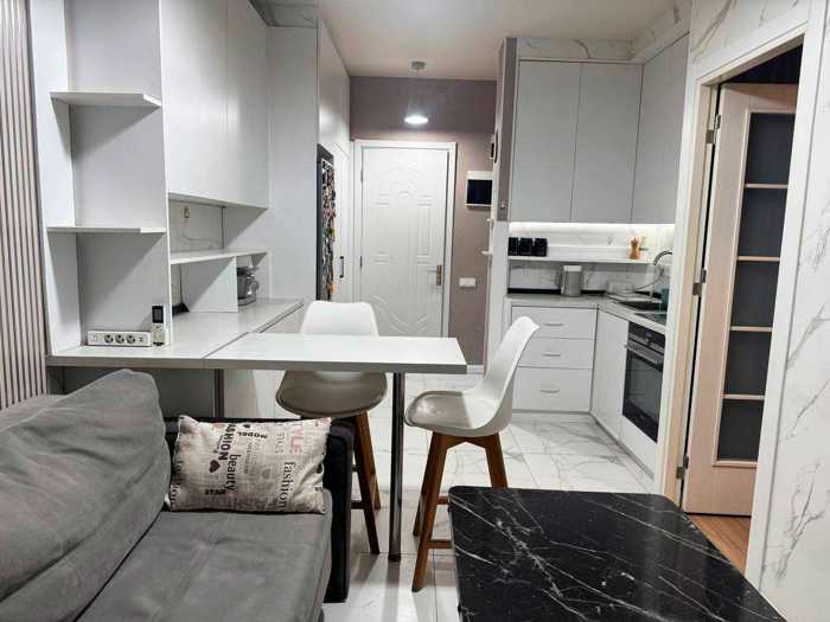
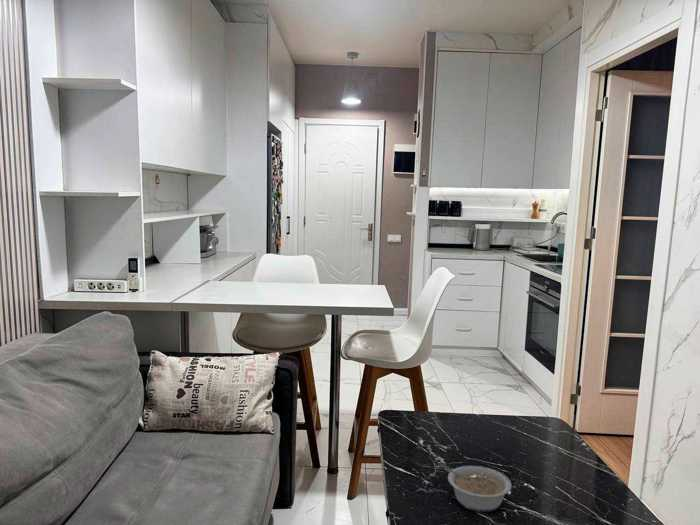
+ legume [438,461,513,513]
